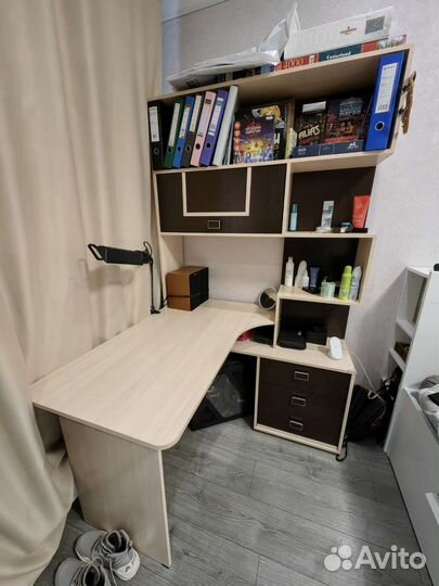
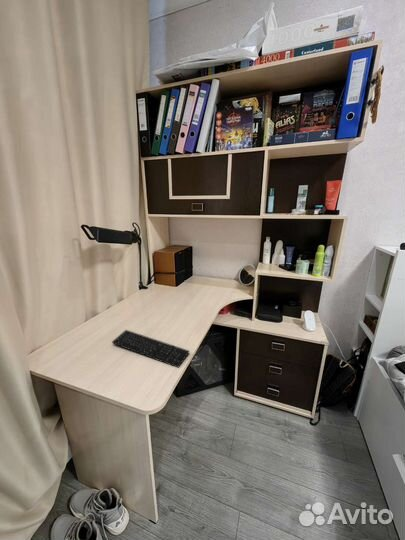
+ keyboard [111,329,190,368]
